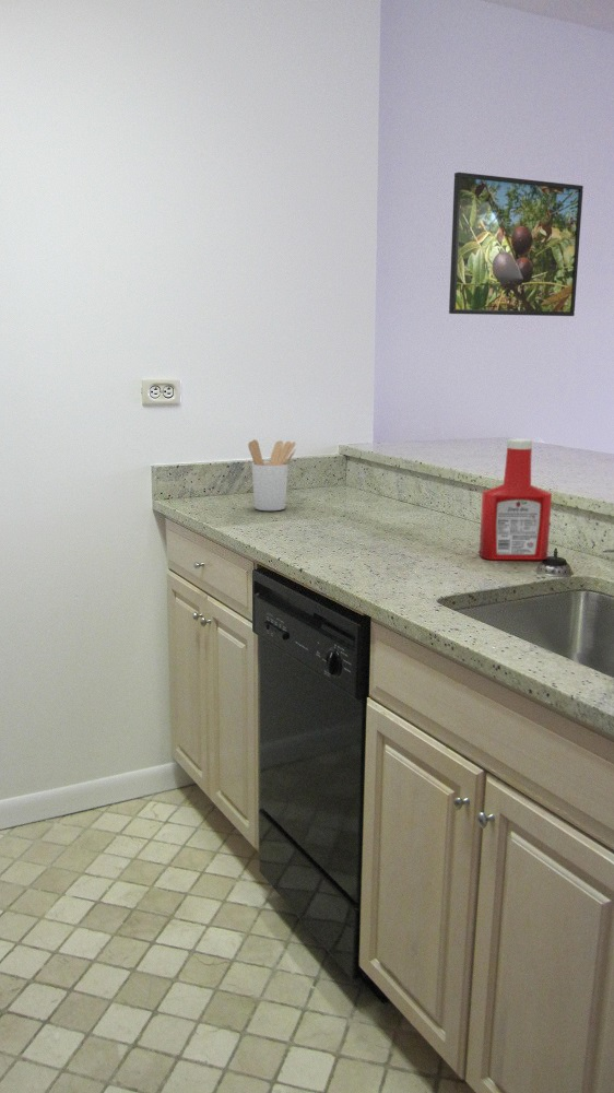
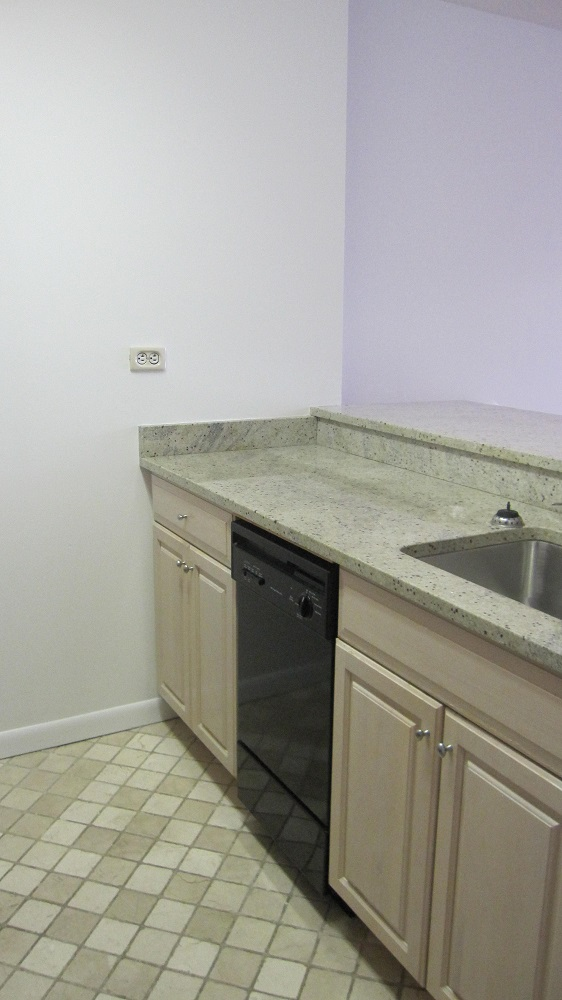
- utensil holder [247,438,297,512]
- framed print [448,172,585,317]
- soap bottle [479,437,553,561]
